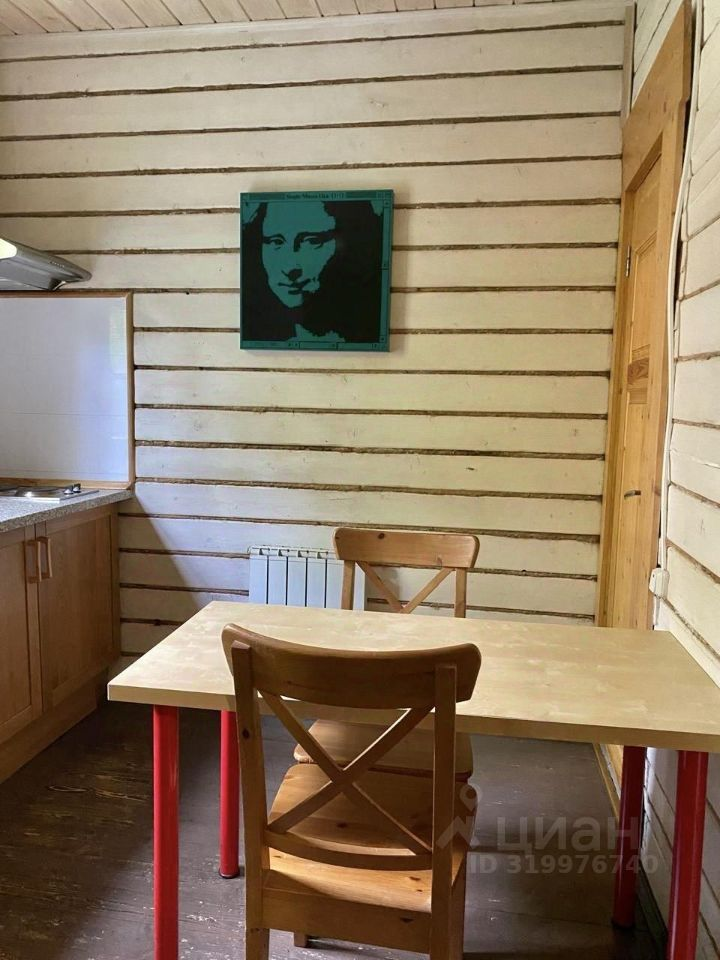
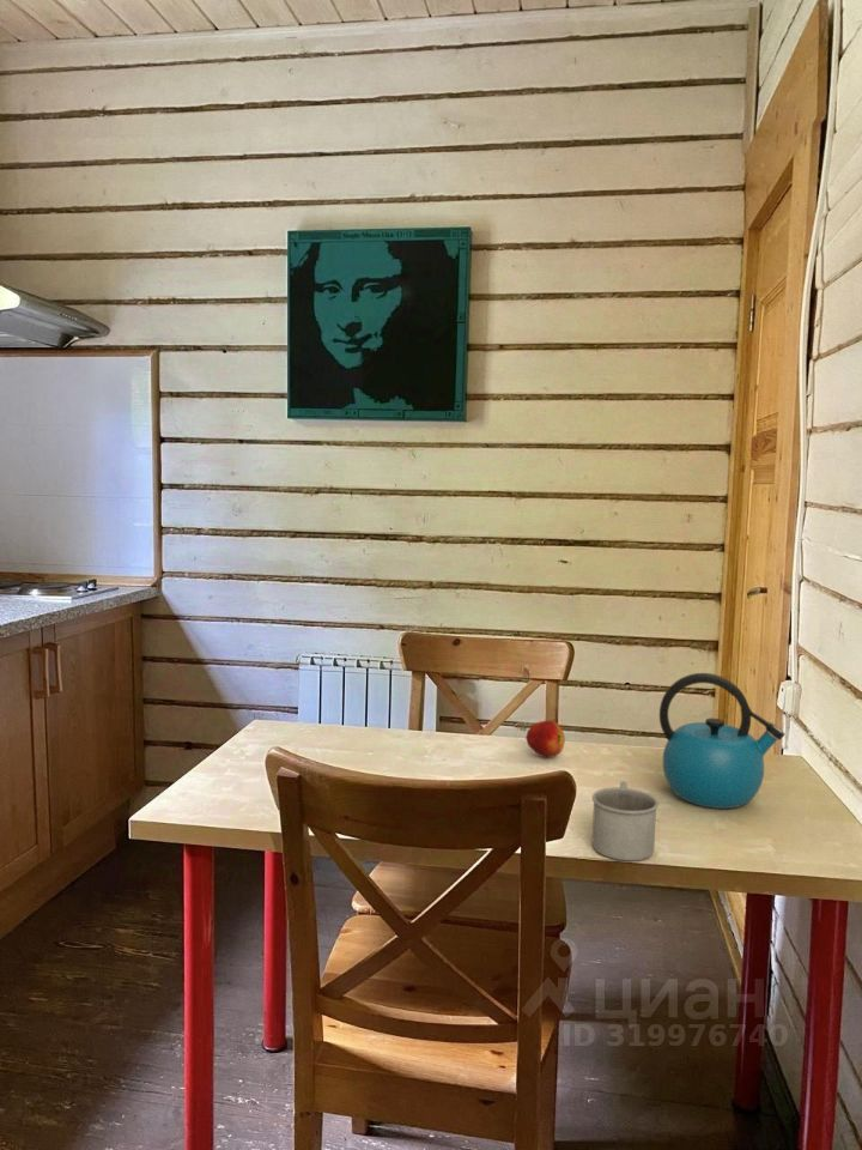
+ mug [591,780,660,862]
+ kettle [658,672,787,810]
+ apple [524,720,566,758]
